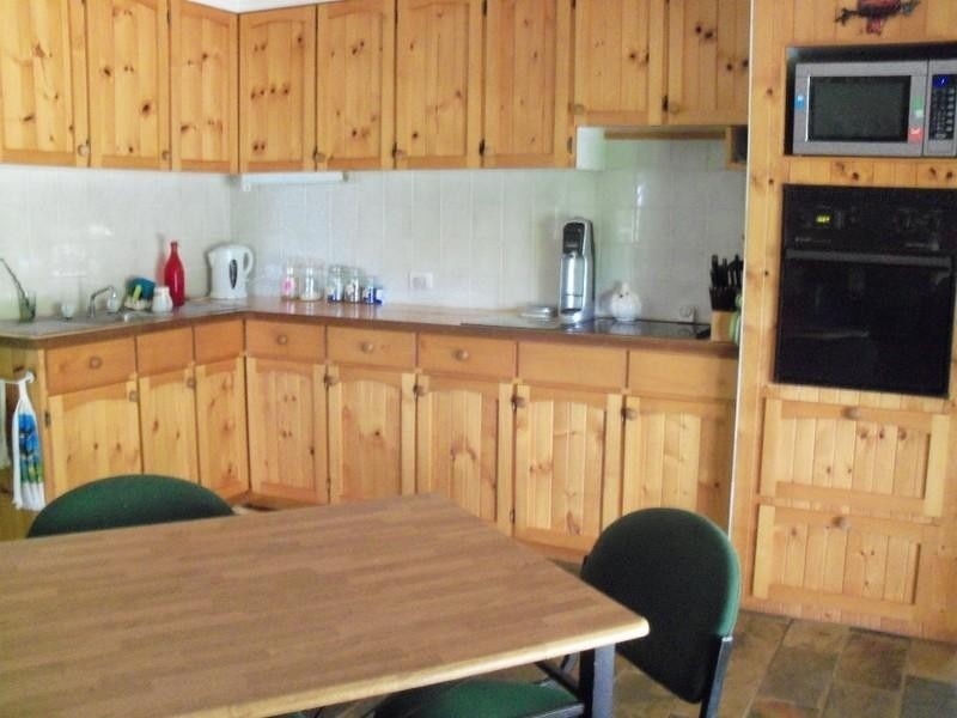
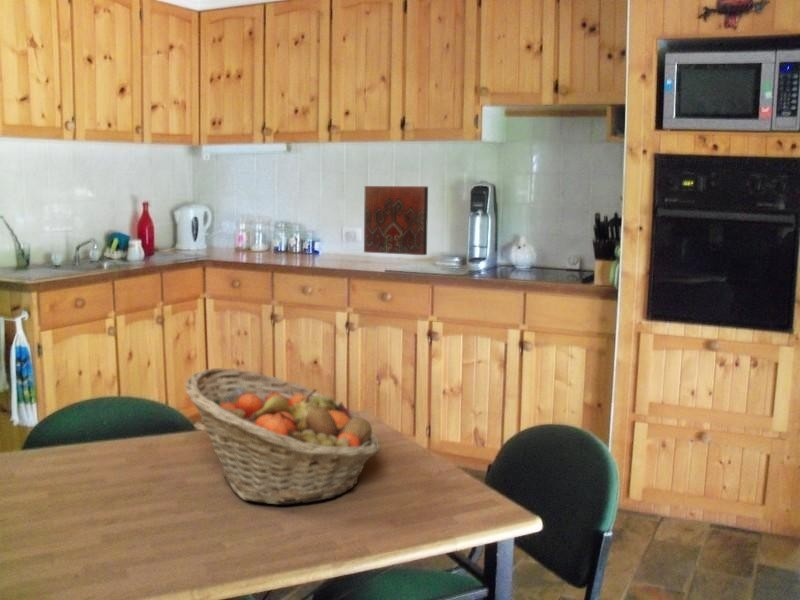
+ fruit basket [185,367,382,506]
+ decorative tile [363,185,429,256]
